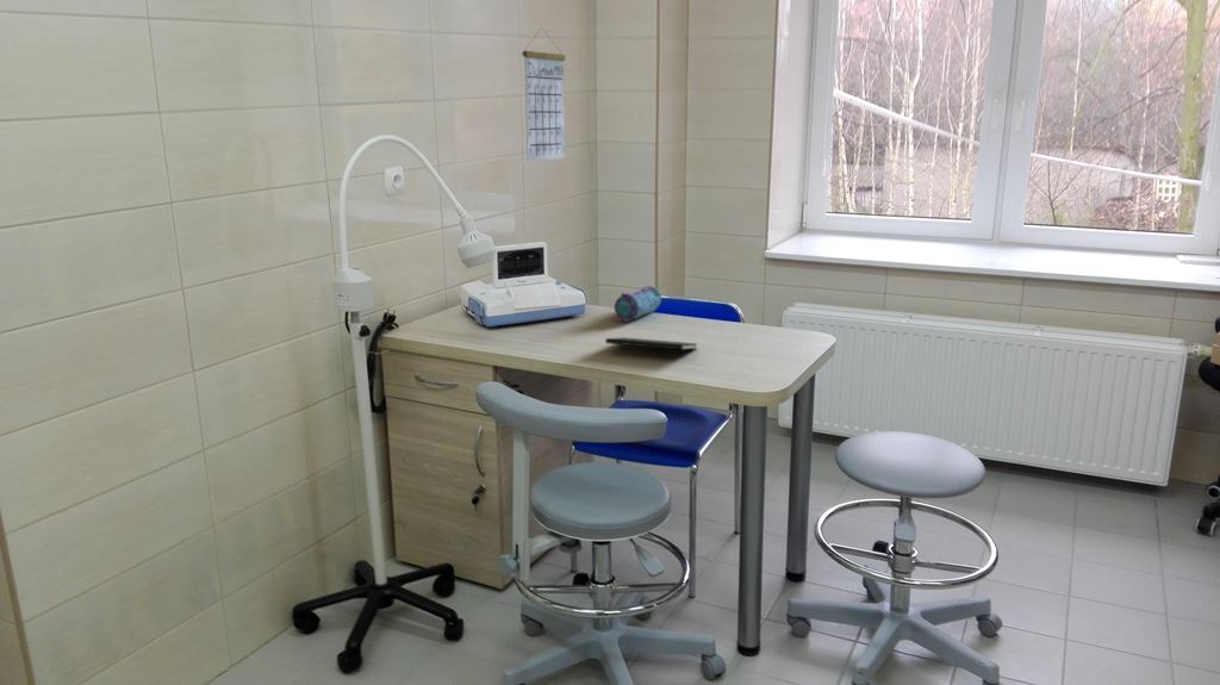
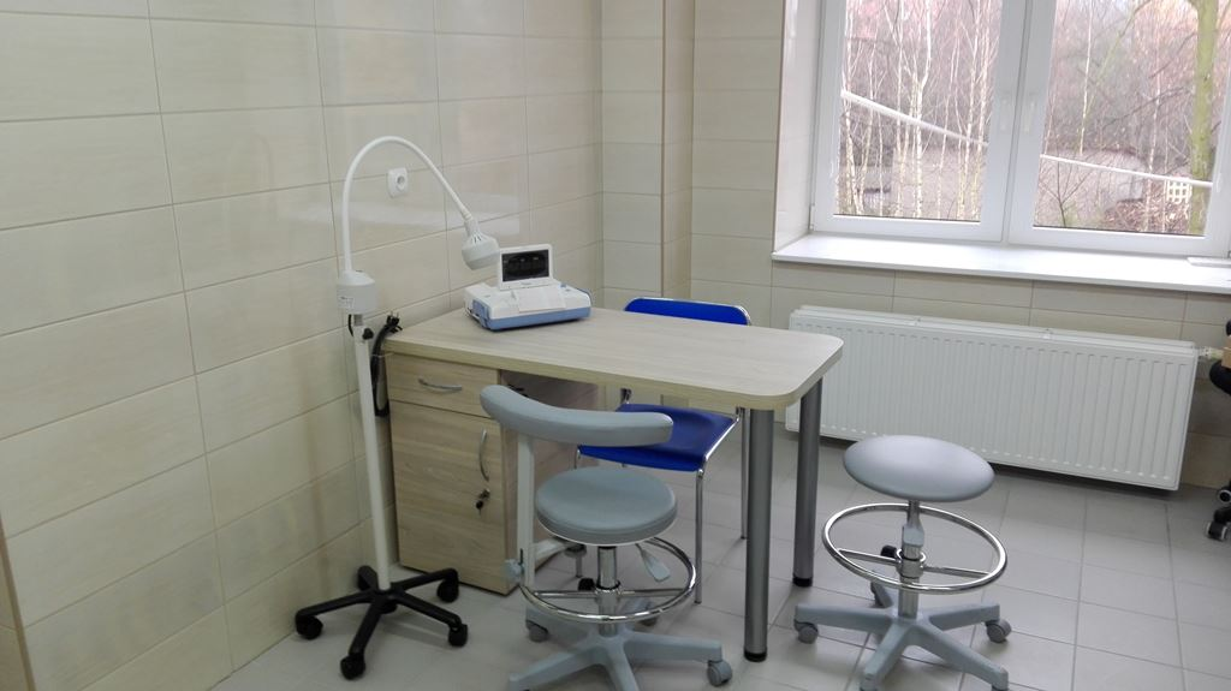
- pencil case [614,284,662,323]
- notepad [605,336,699,361]
- calendar [522,29,567,162]
